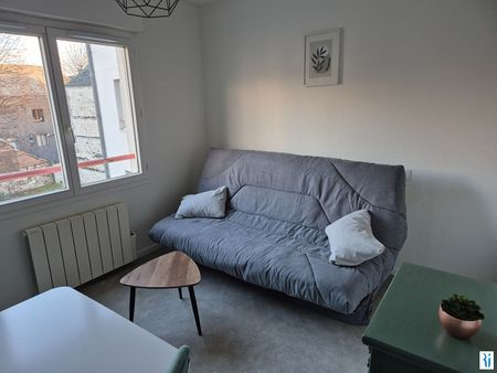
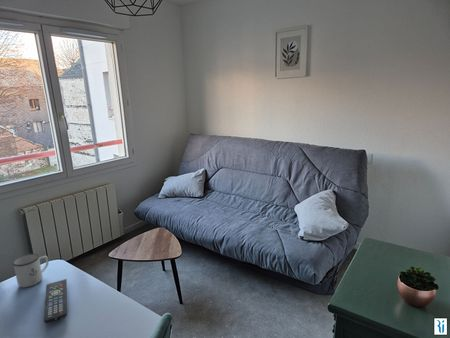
+ remote control [43,278,68,324]
+ mug [12,253,50,288]
